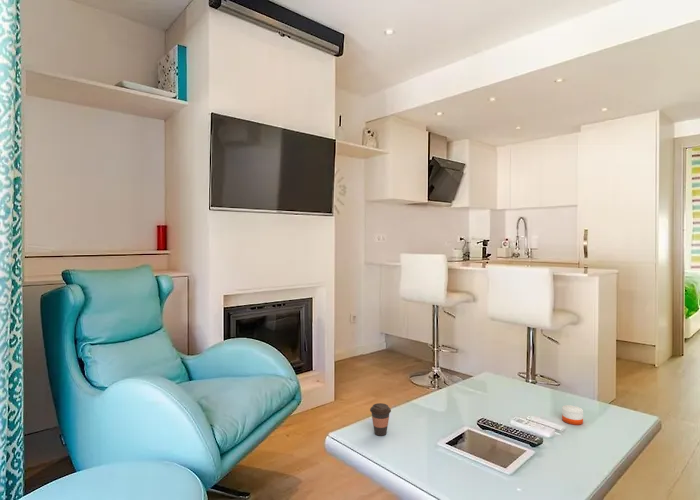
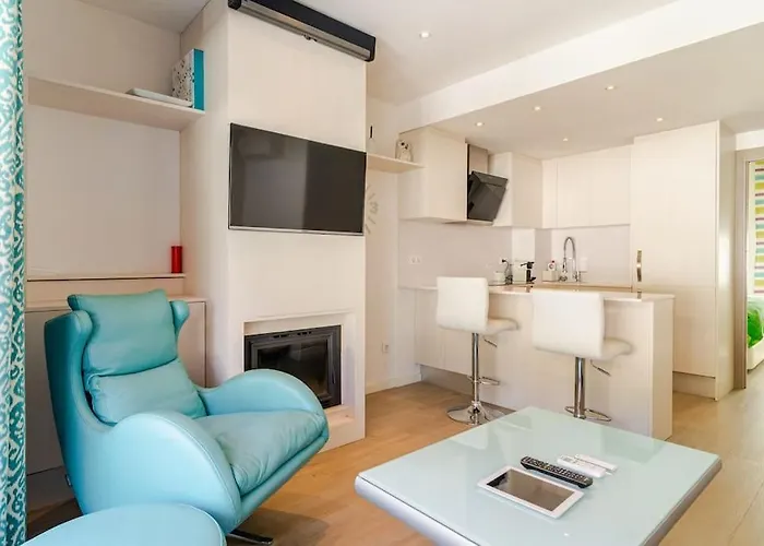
- candle [561,401,584,426]
- coffee cup [369,402,392,437]
